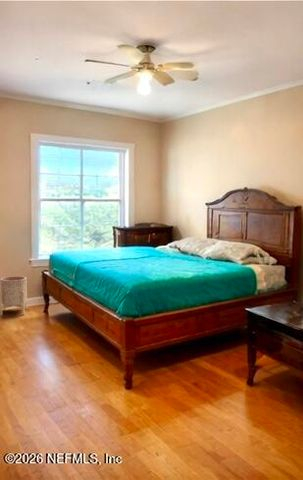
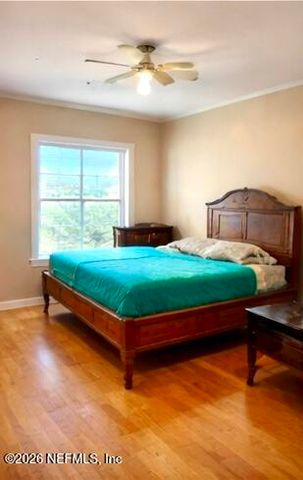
- planter [0,275,28,316]
